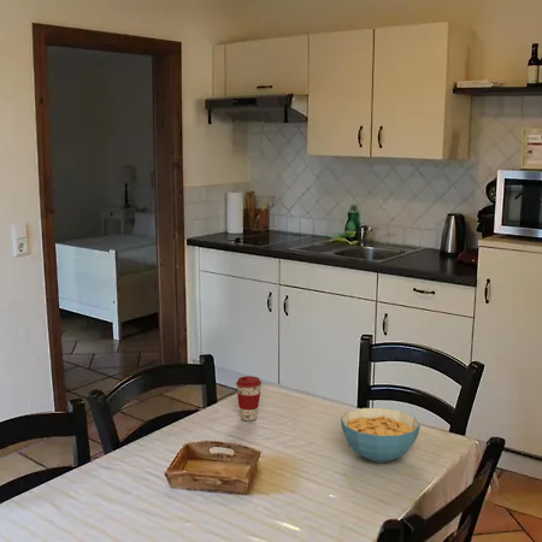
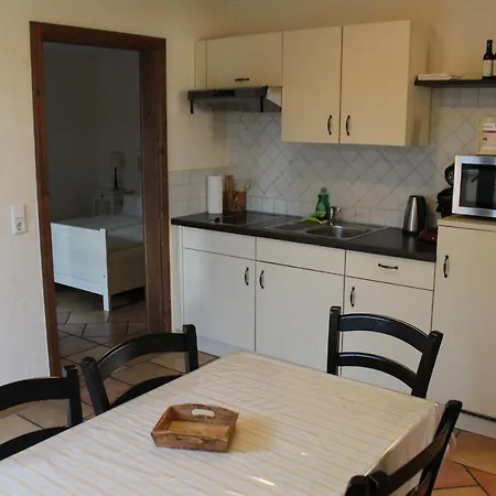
- coffee cup [235,375,263,422]
- cereal bowl [340,407,422,464]
